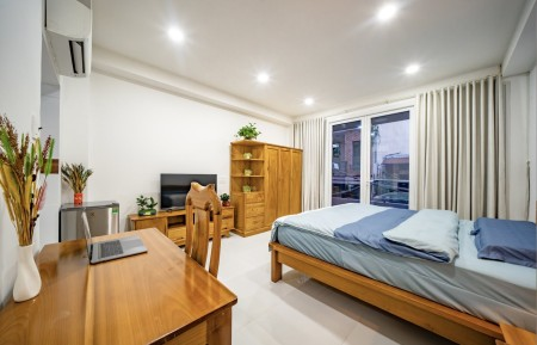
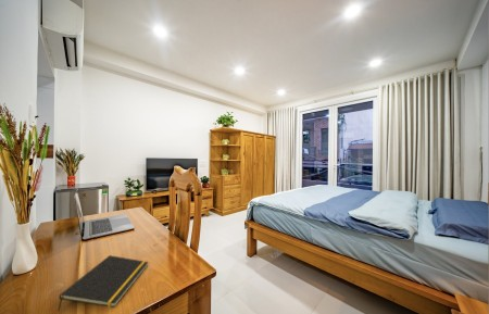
+ notepad [57,254,150,313]
